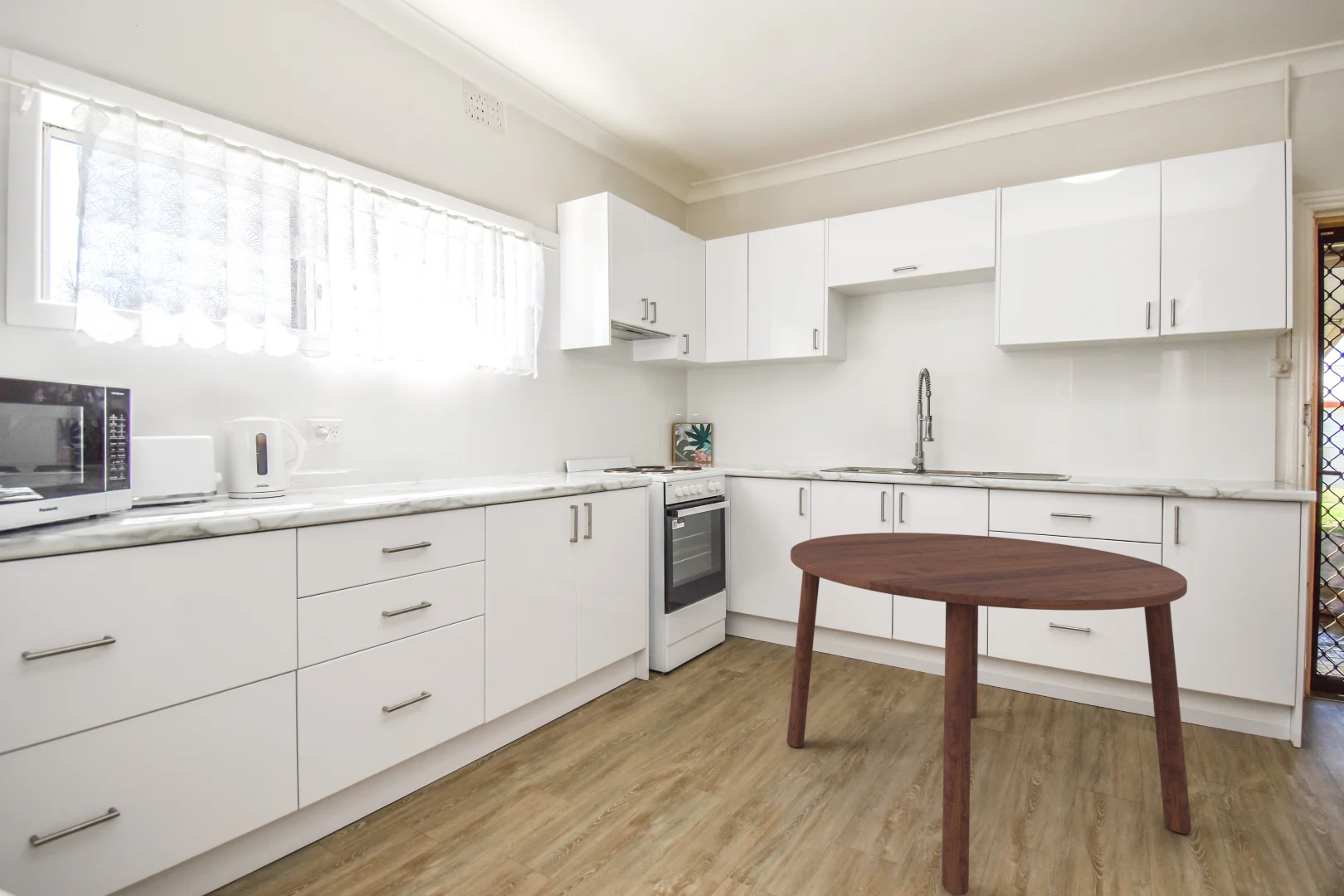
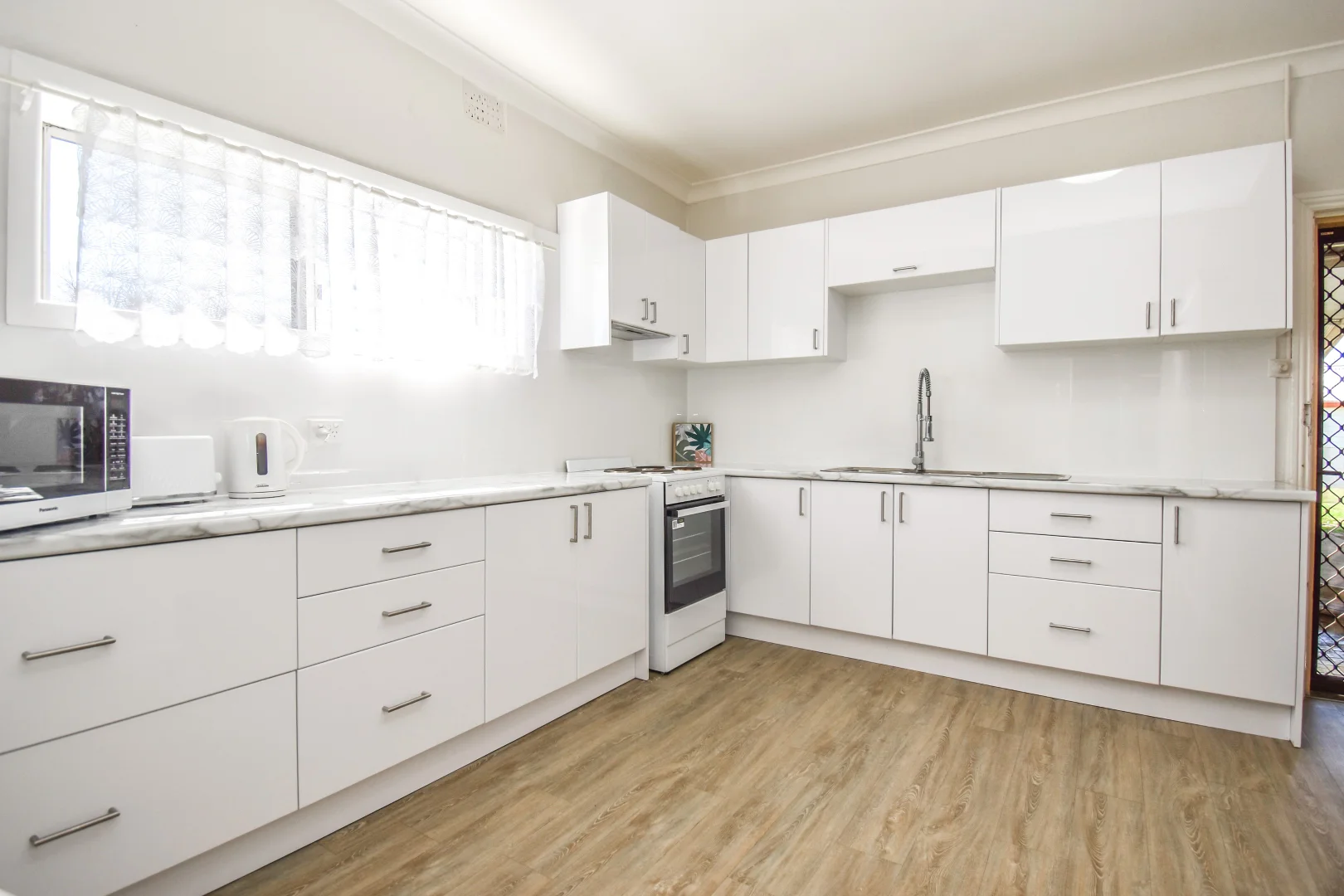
- dining table [786,532,1192,896]
